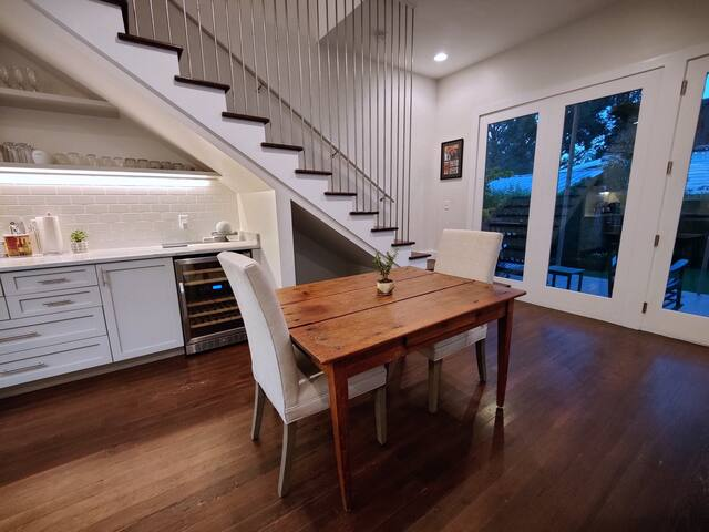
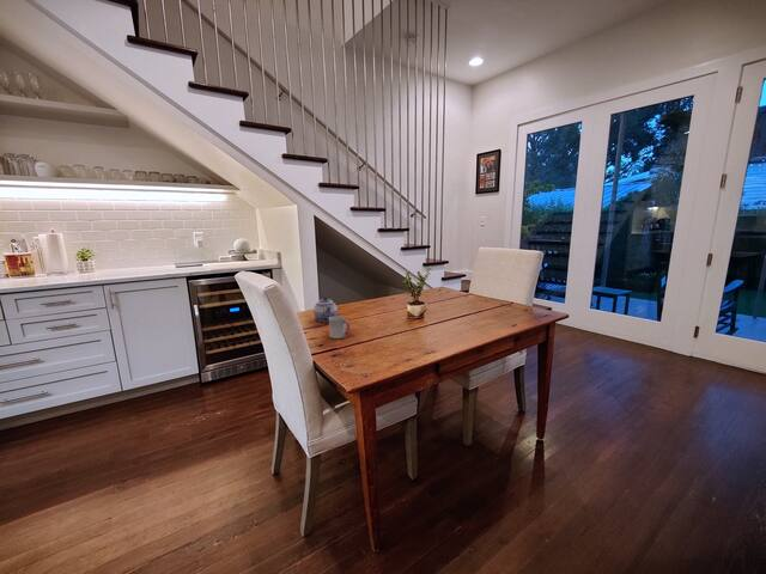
+ cup [328,315,352,340]
+ teapot [312,295,339,323]
